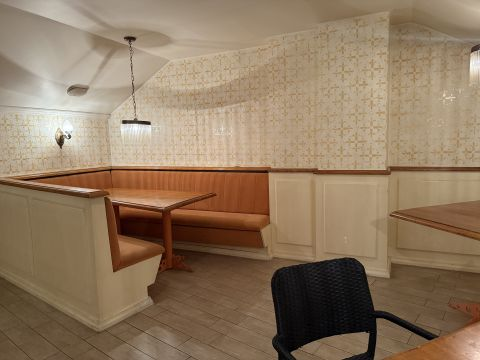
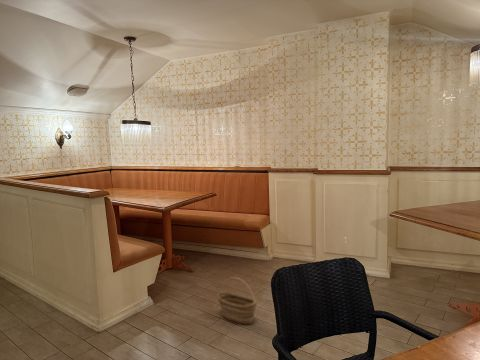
+ basket [217,276,258,325]
